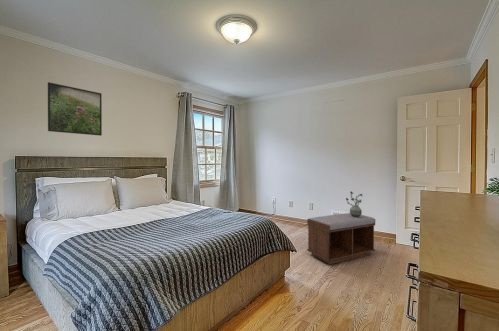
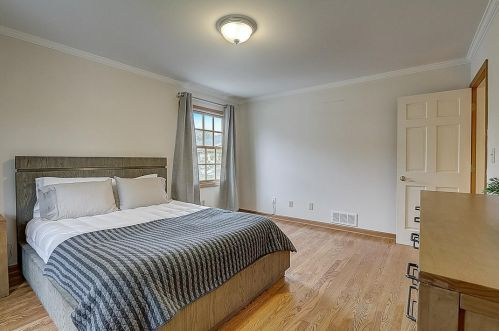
- potted plant [345,190,364,217]
- bench [306,212,376,265]
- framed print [47,81,103,137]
